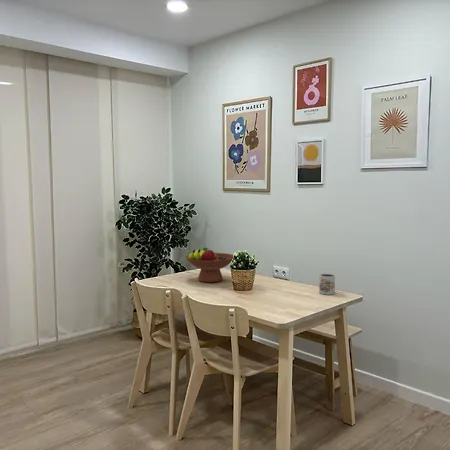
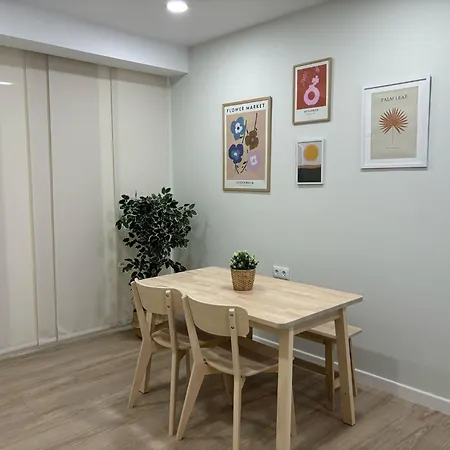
- mug [318,273,336,296]
- fruit bowl [184,247,234,283]
